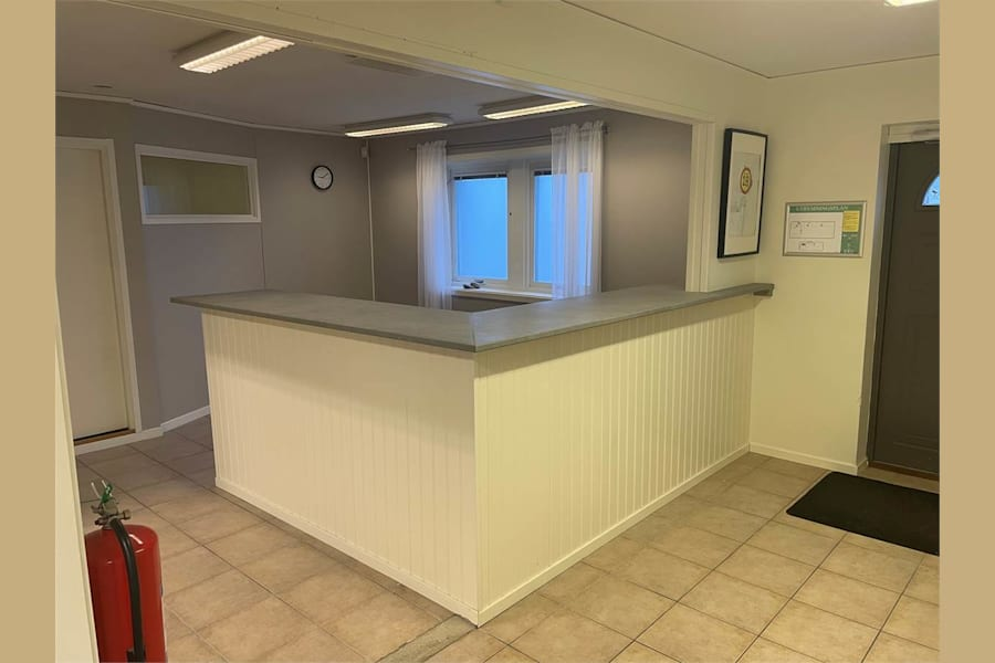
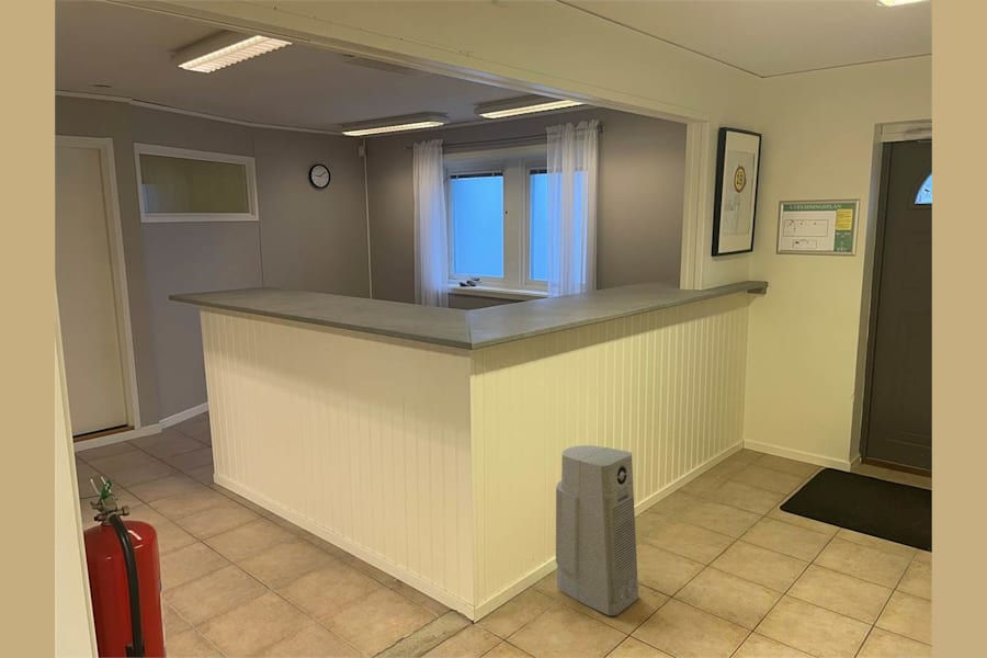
+ air purifier [555,444,639,616]
